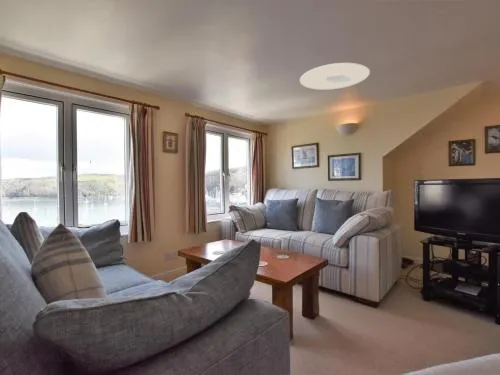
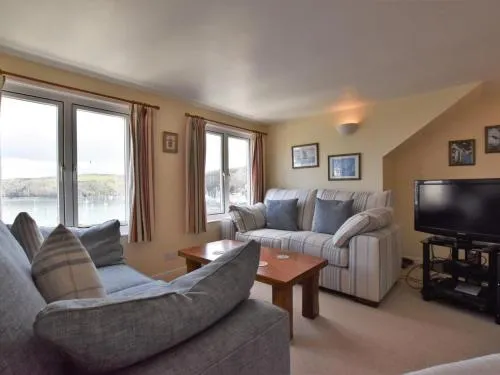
- ceiling light [299,62,371,91]
